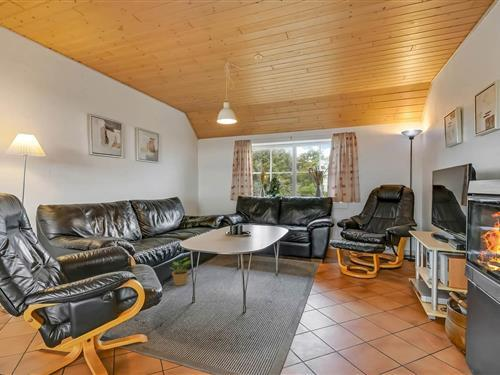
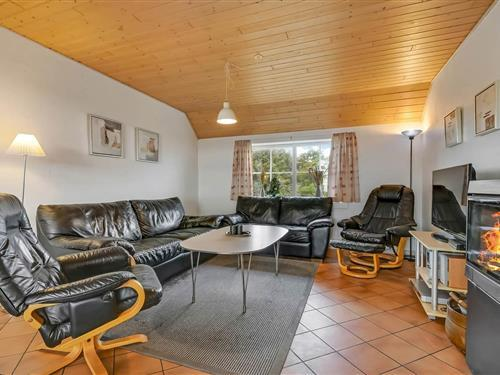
- potted plant [169,257,192,287]
